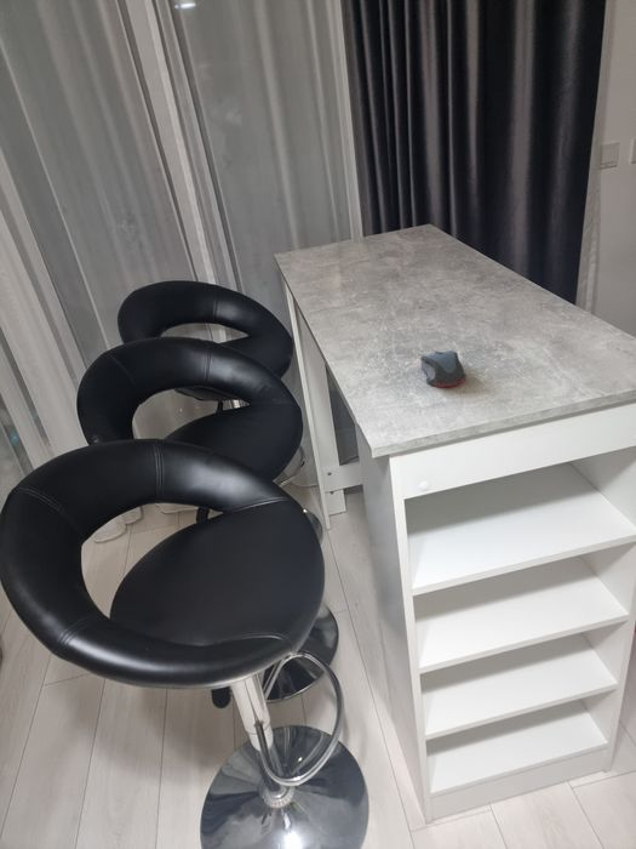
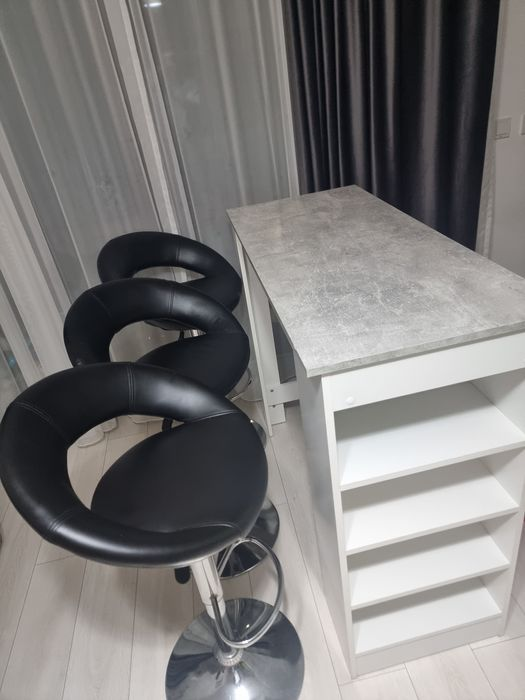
- computer mouse [419,349,466,389]
